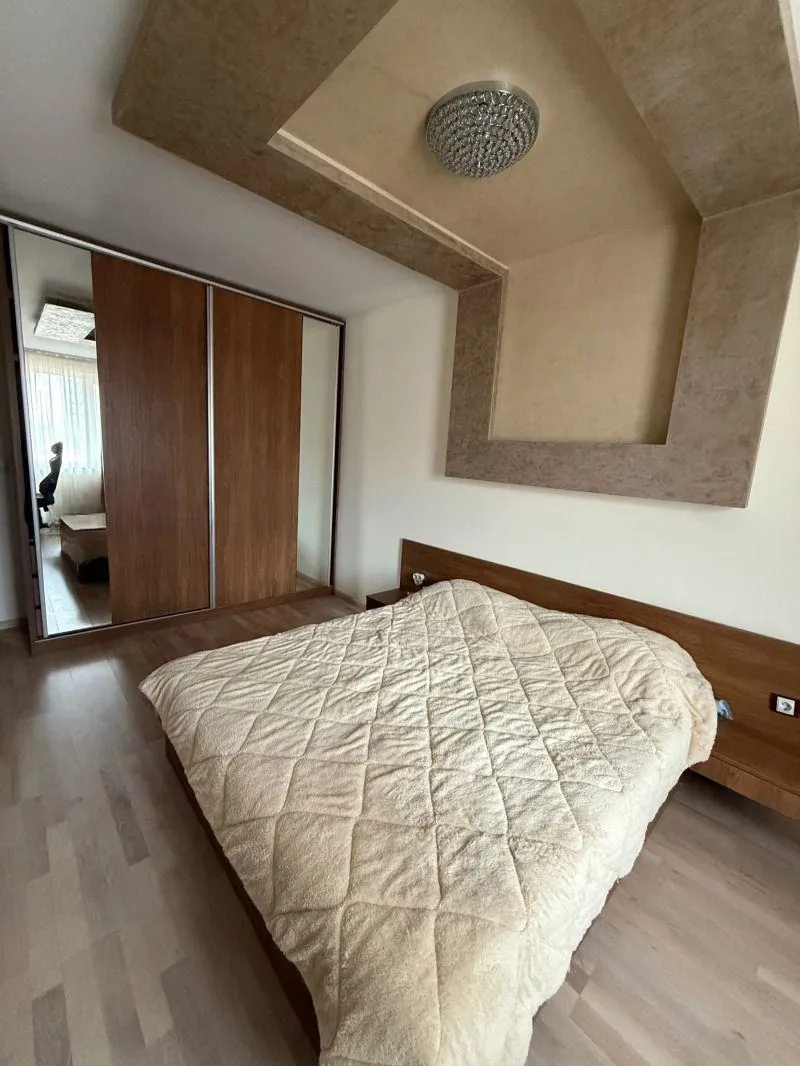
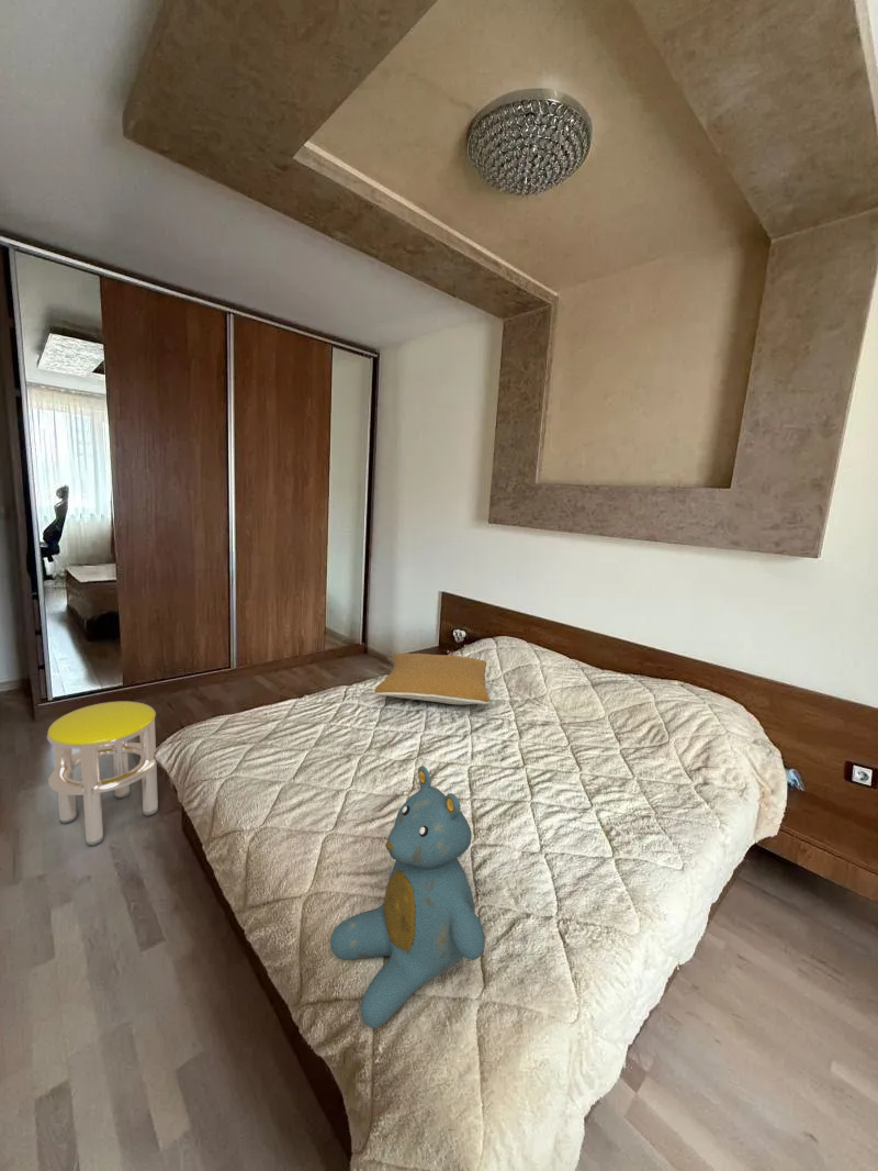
+ teddy bear [329,765,486,1029]
+ stool [46,700,159,847]
+ pillow [373,653,491,705]
